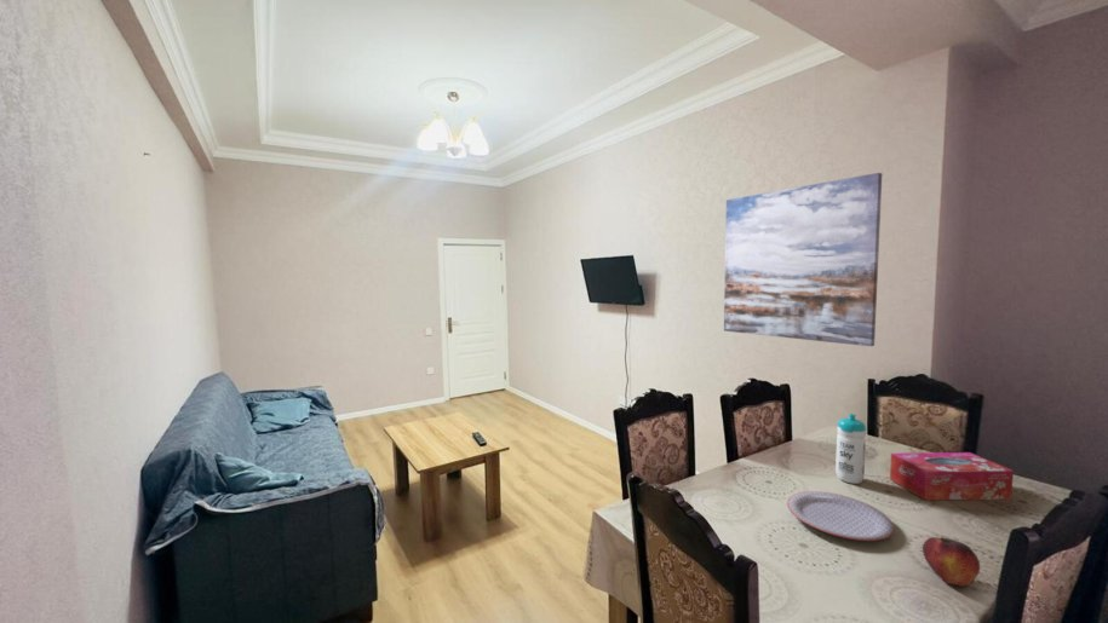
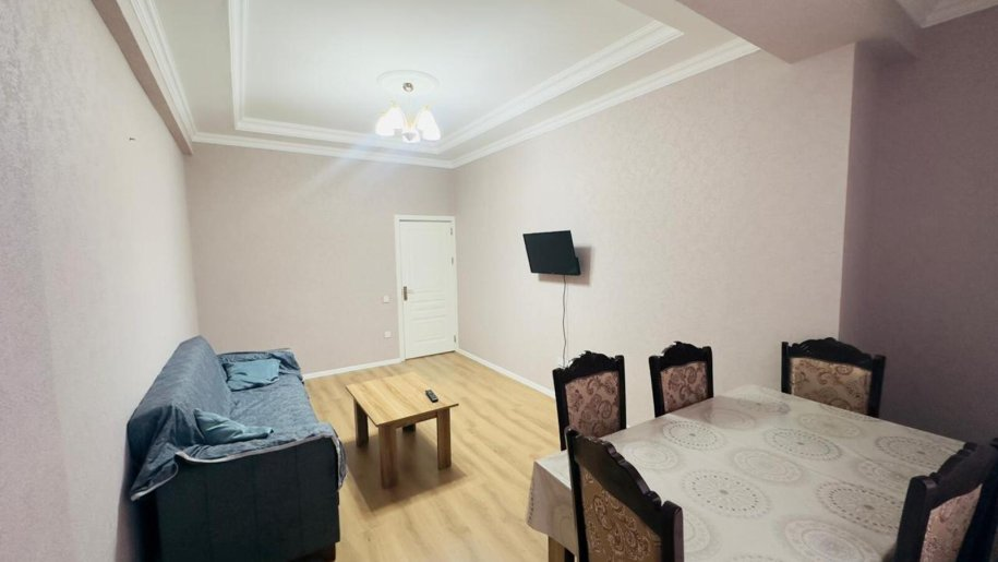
- fruit [922,536,981,588]
- plate [786,490,895,542]
- wall art [723,172,883,347]
- tissue box [889,451,1015,501]
- water bottle [834,413,867,485]
